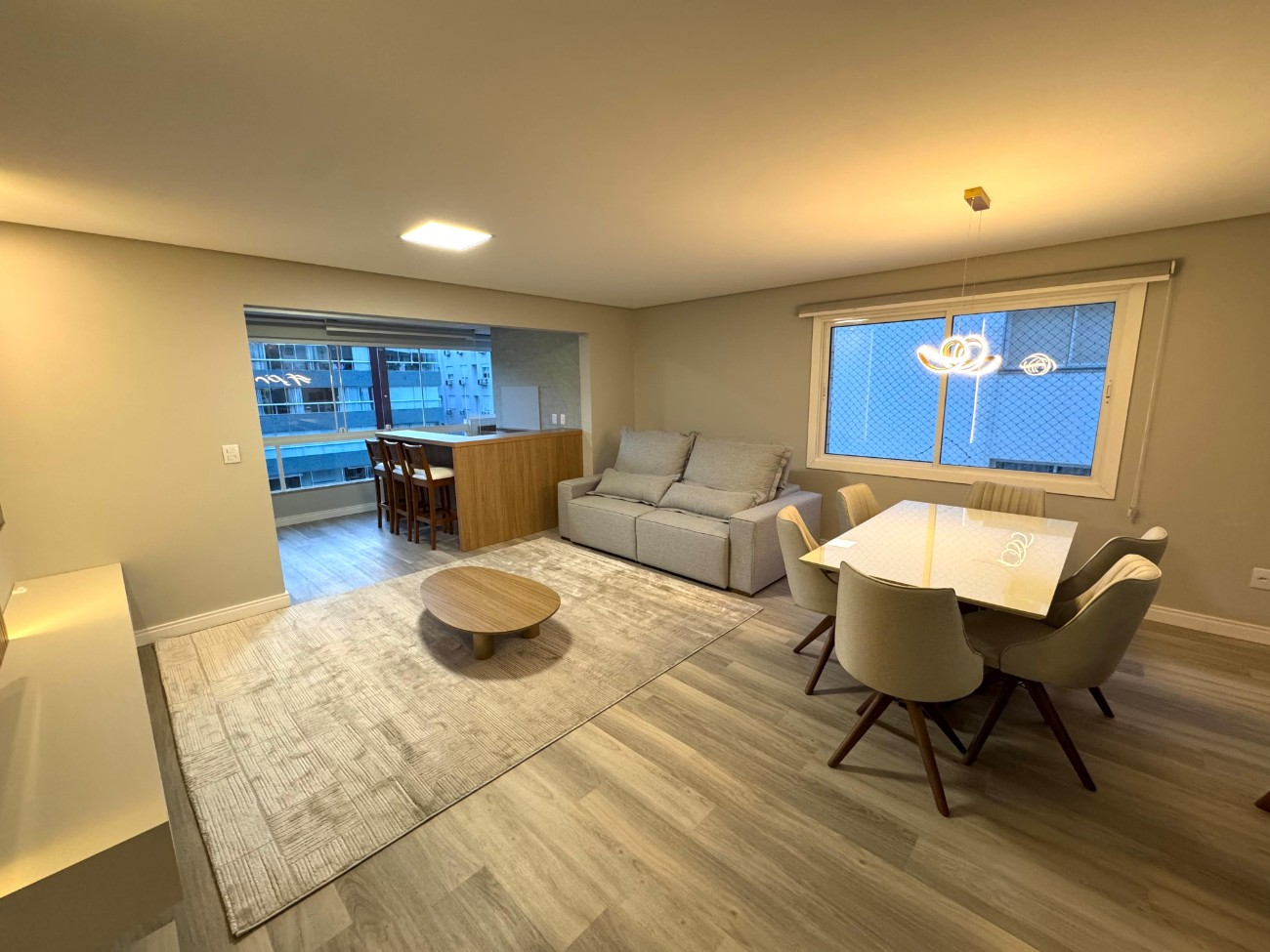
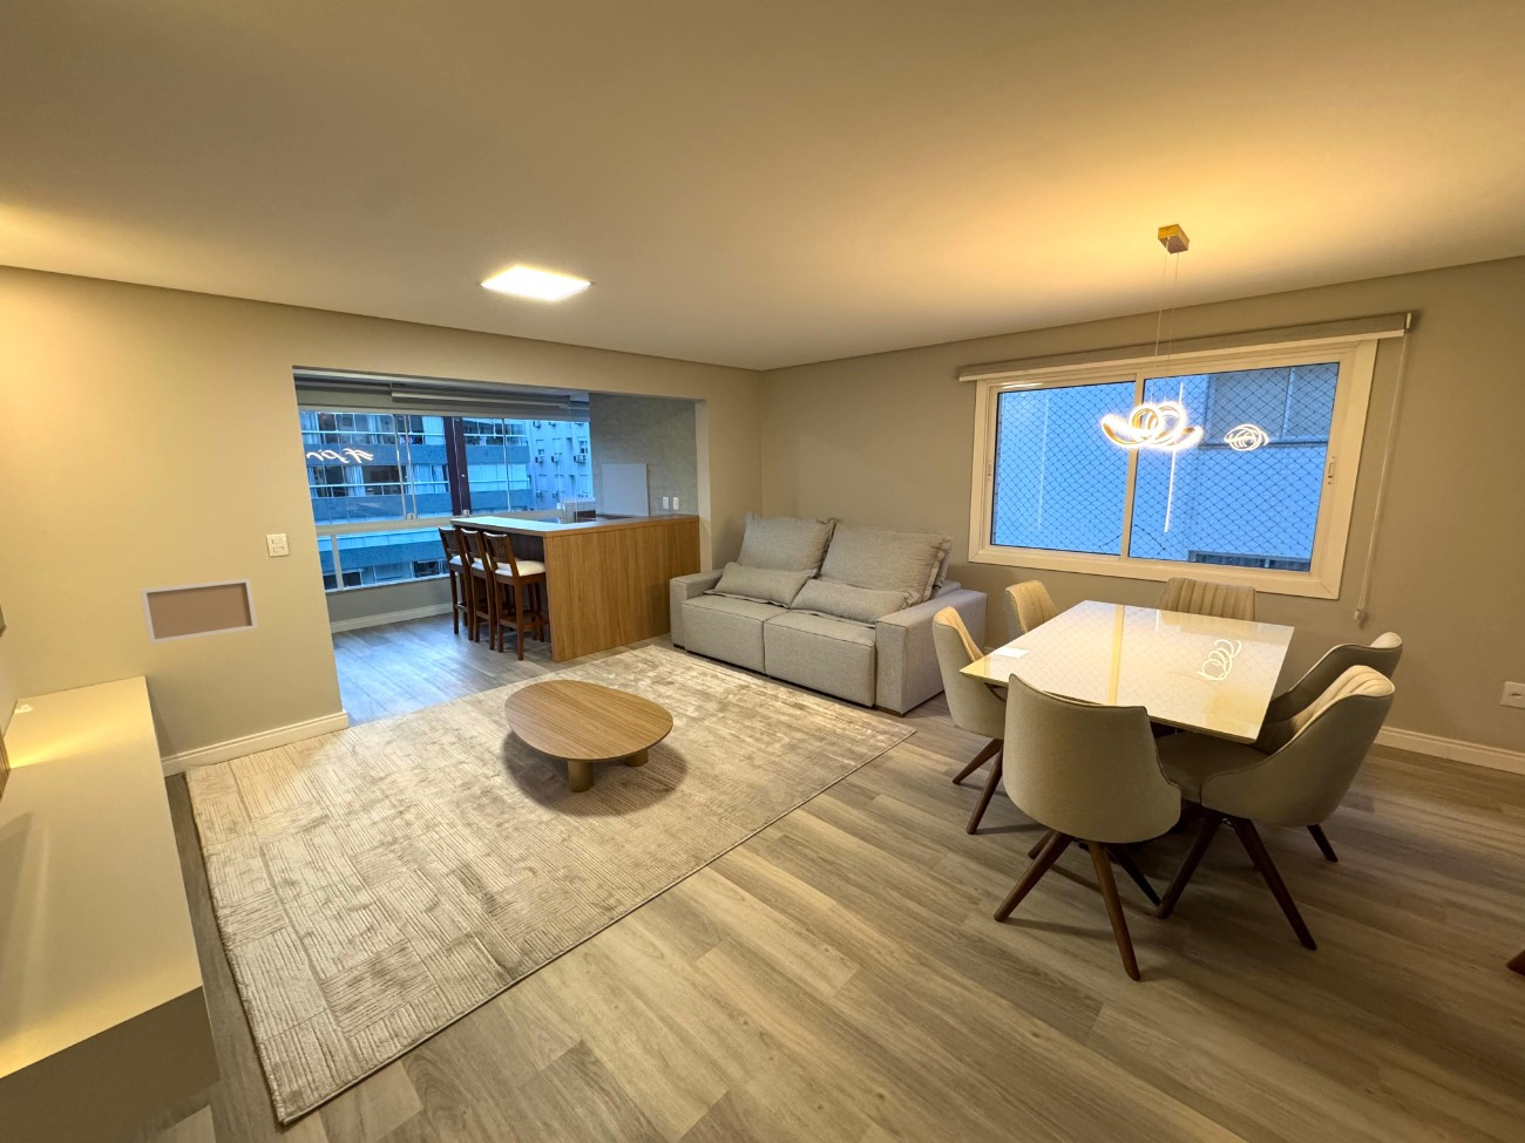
+ wall art [139,576,259,646]
